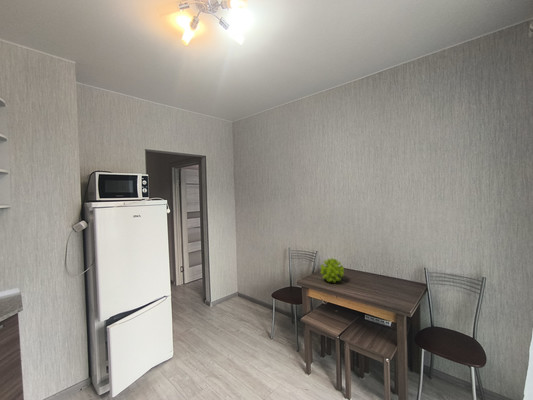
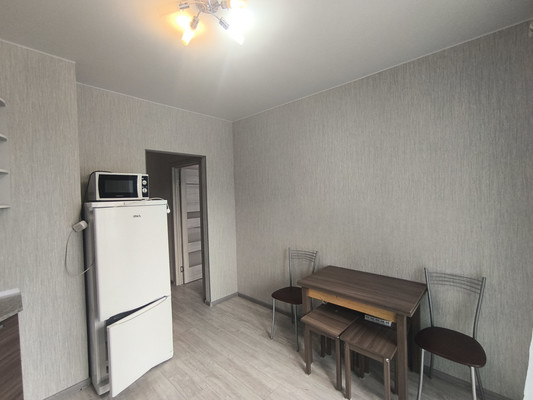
- plant [320,257,345,283]
